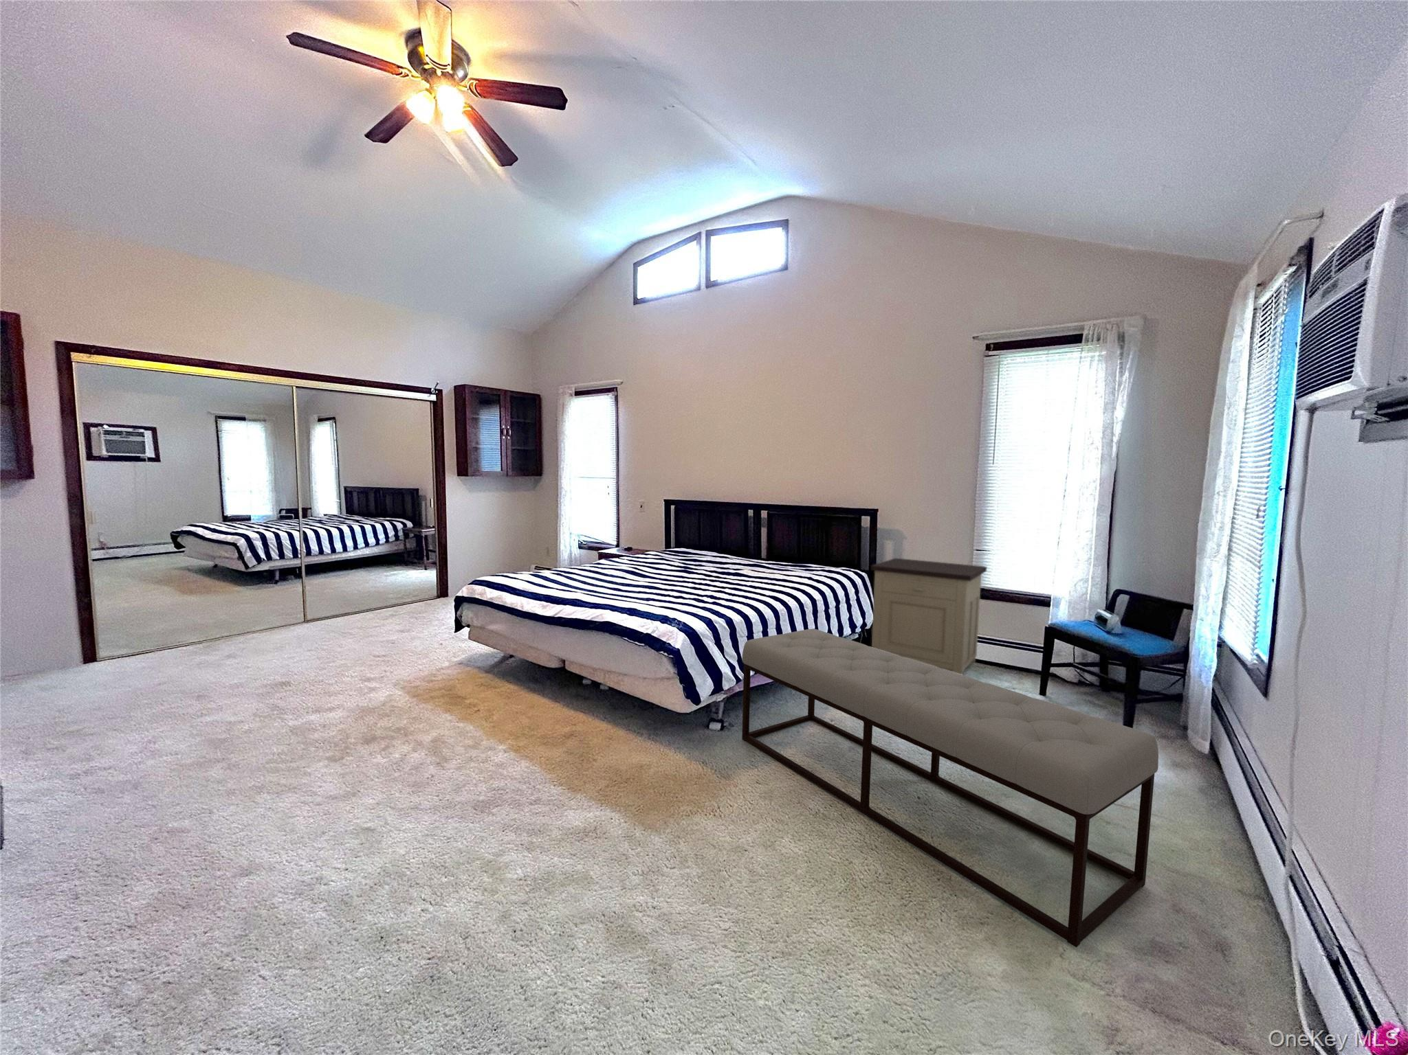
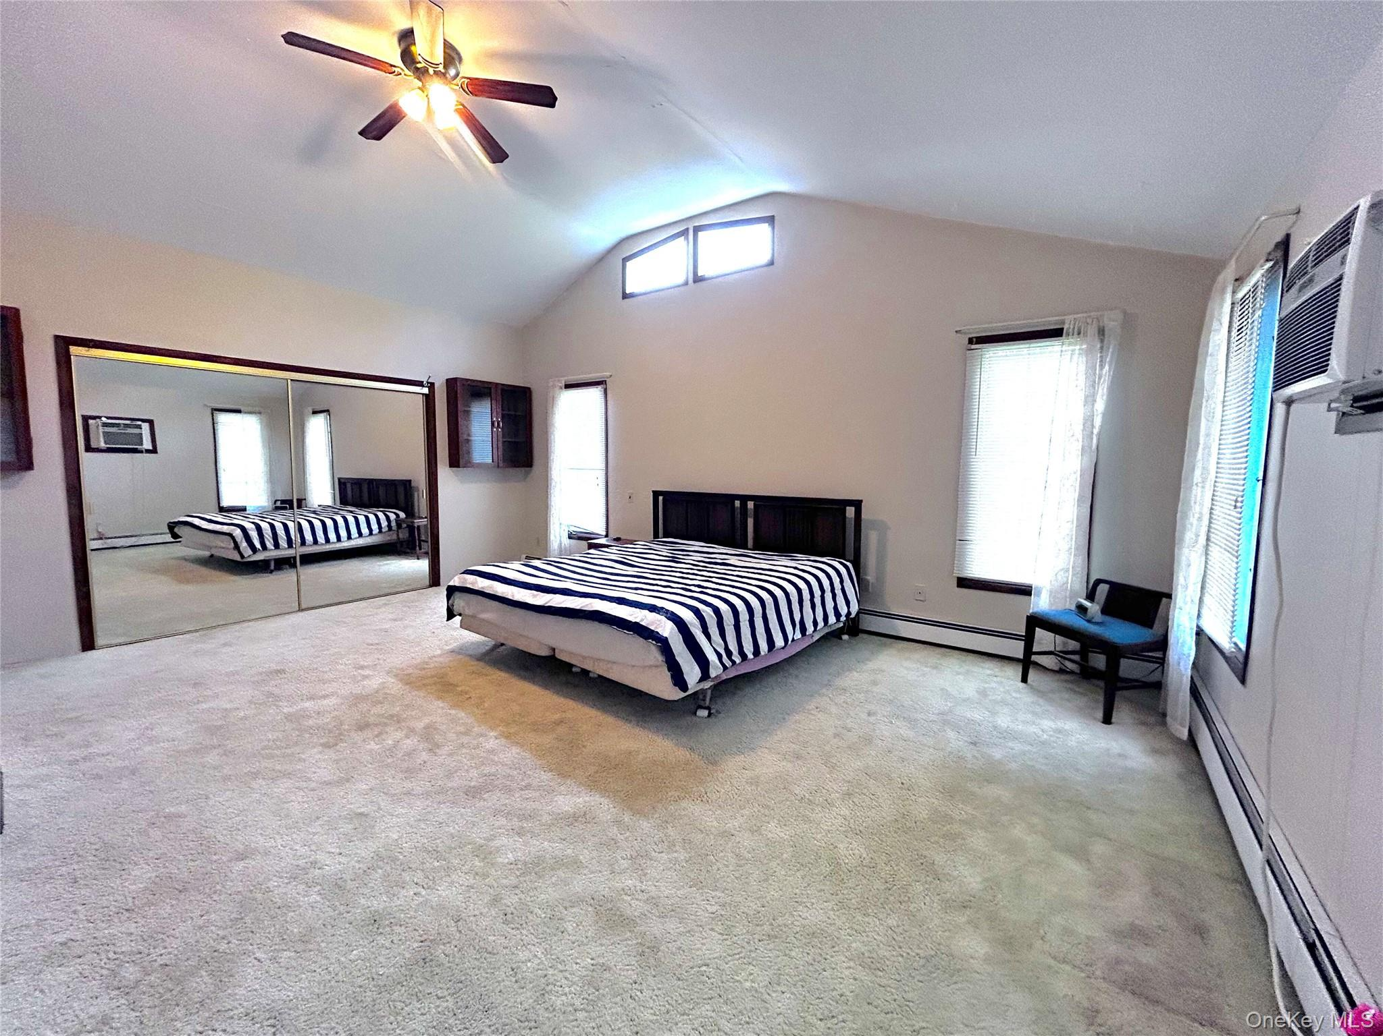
- nightstand [870,557,988,675]
- bench [741,627,1160,948]
